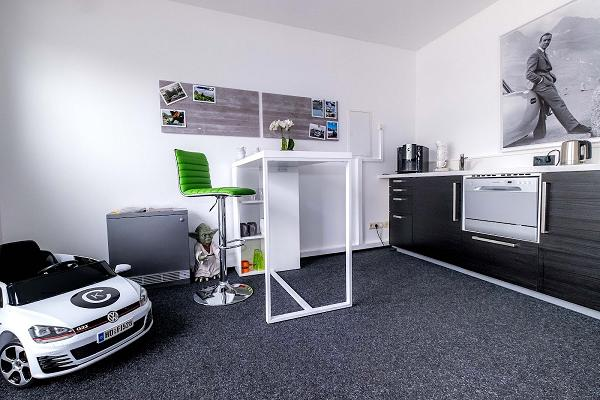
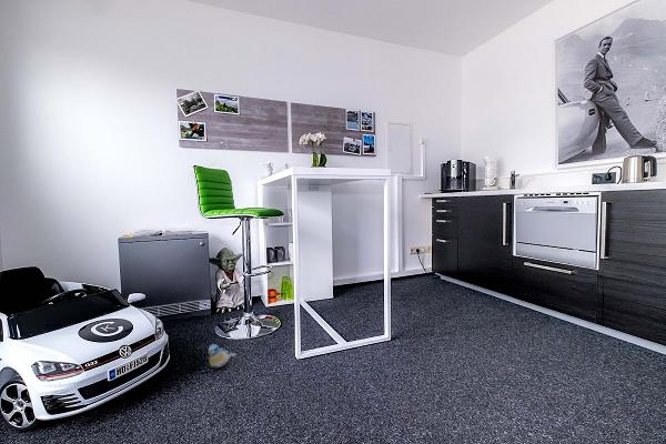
+ plush toy [208,343,236,369]
